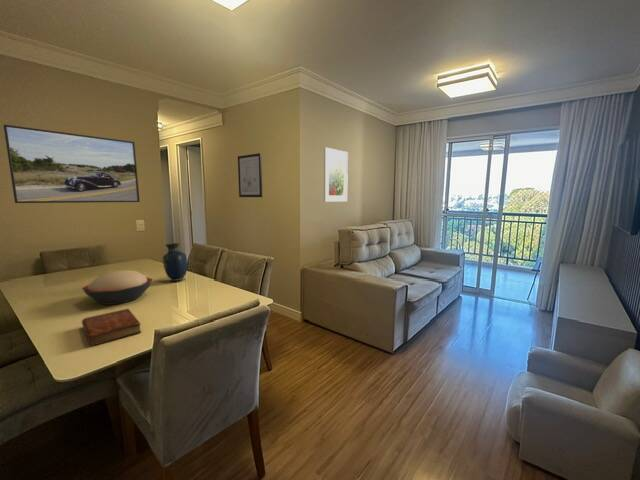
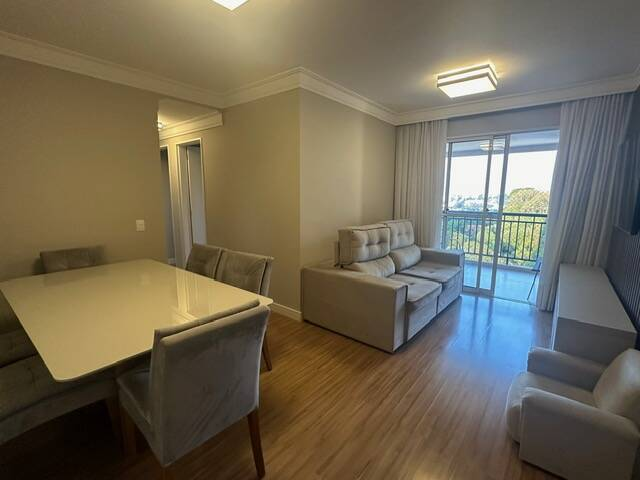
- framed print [2,124,141,204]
- wall art [237,152,263,198]
- vase [162,242,188,282]
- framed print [323,146,349,203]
- bible [81,308,142,347]
- decorative bowl [81,269,153,306]
